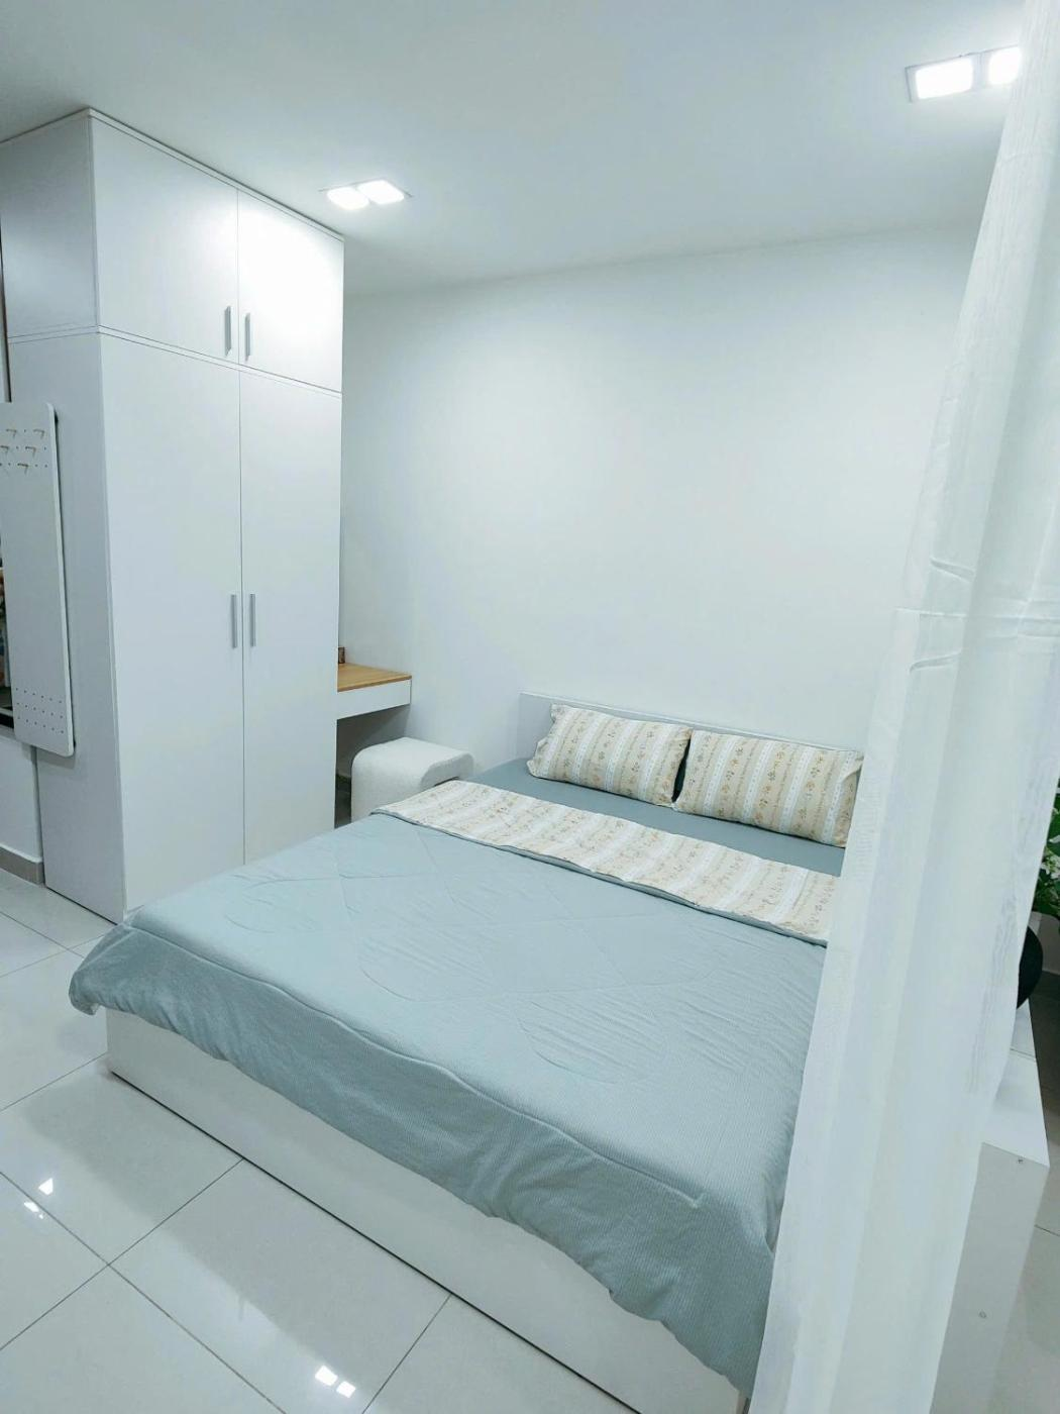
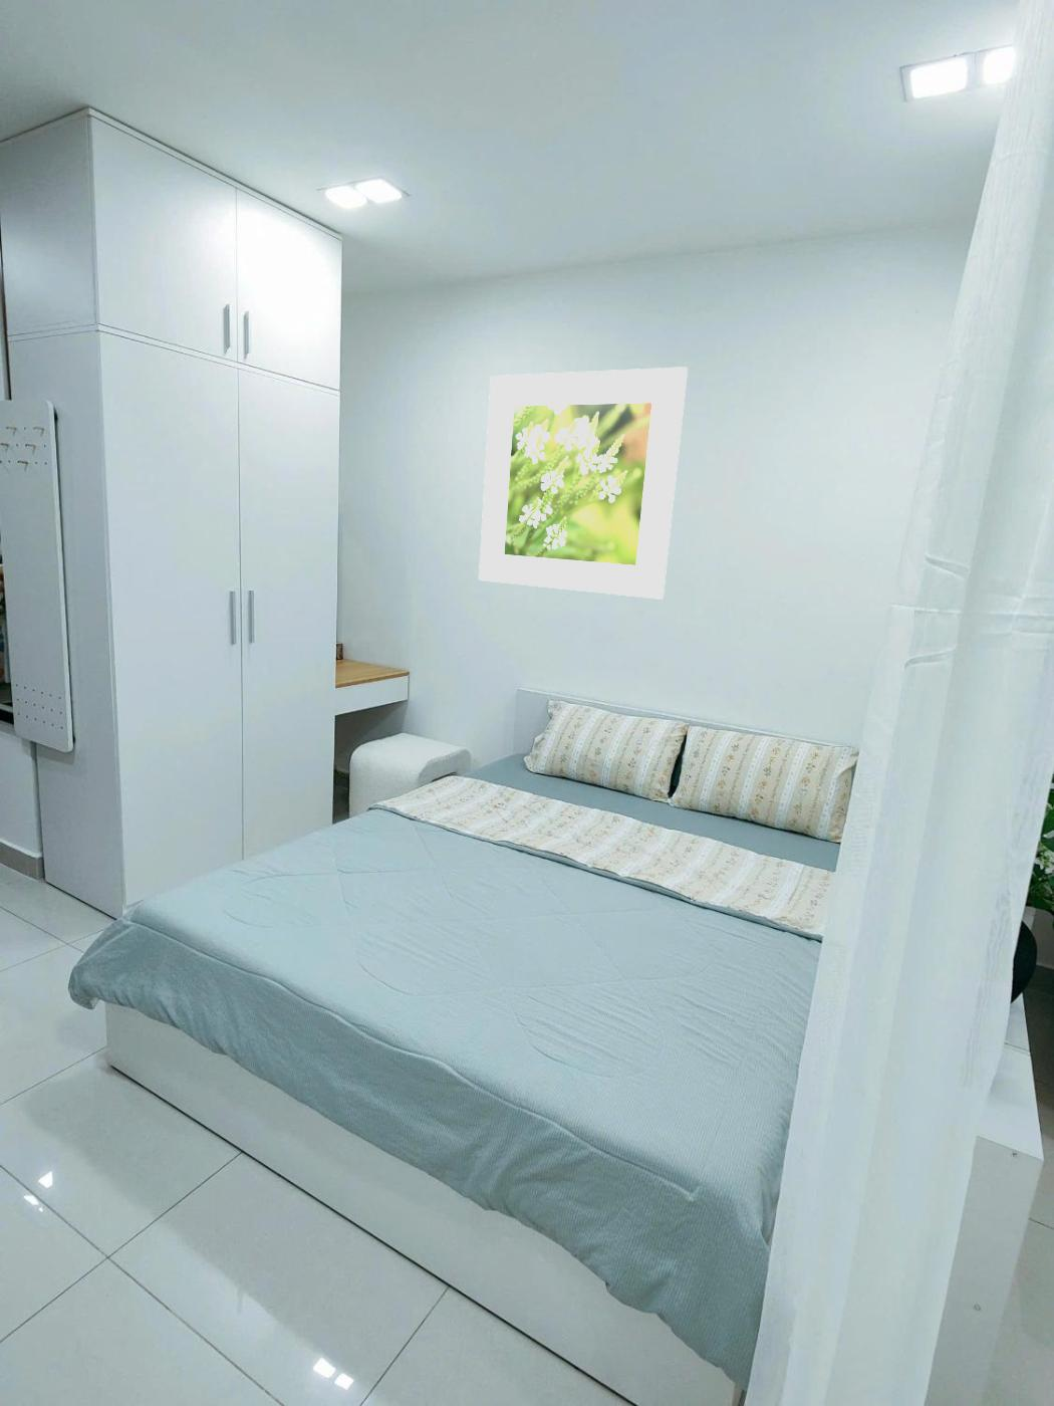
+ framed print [478,365,689,600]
